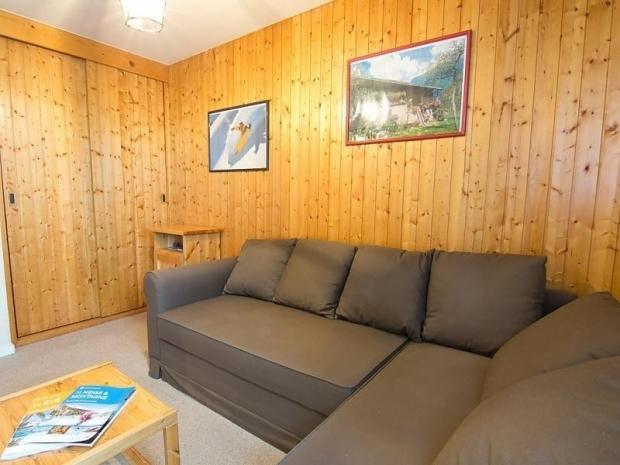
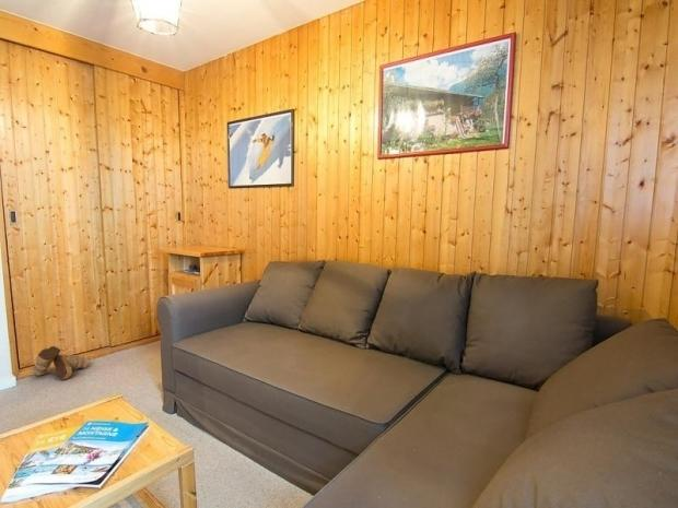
+ boots [30,345,89,380]
